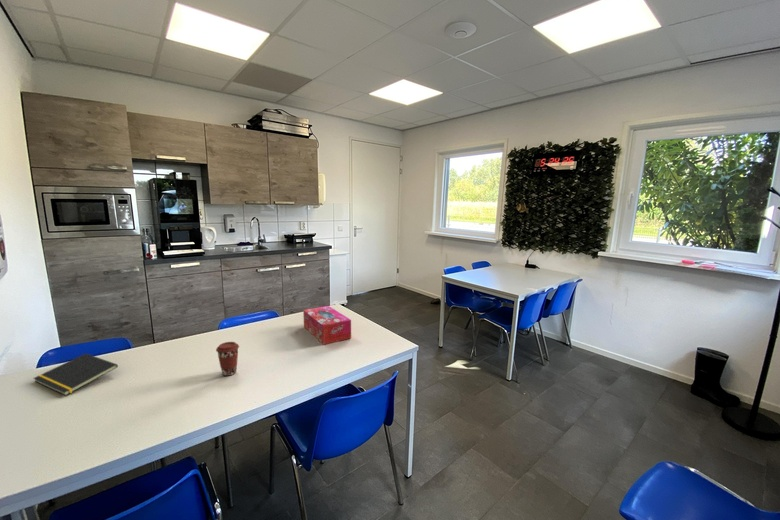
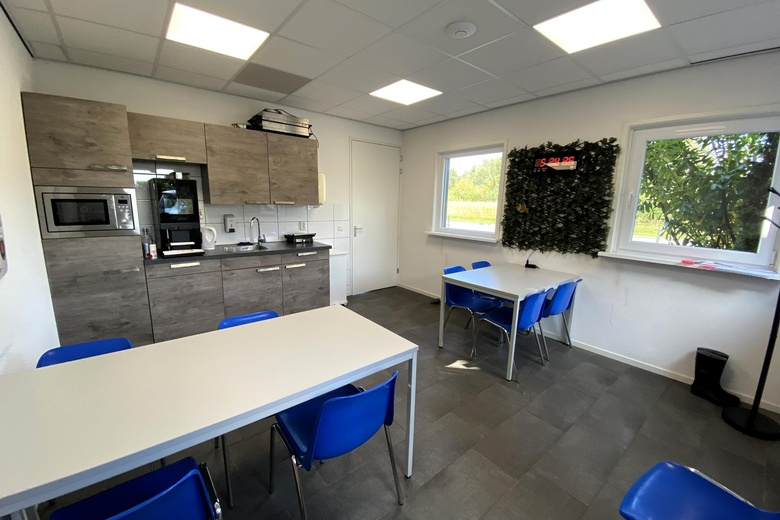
- notepad [32,352,119,397]
- tissue box [302,305,352,346]
- coffee cup [215,341,240,377]
